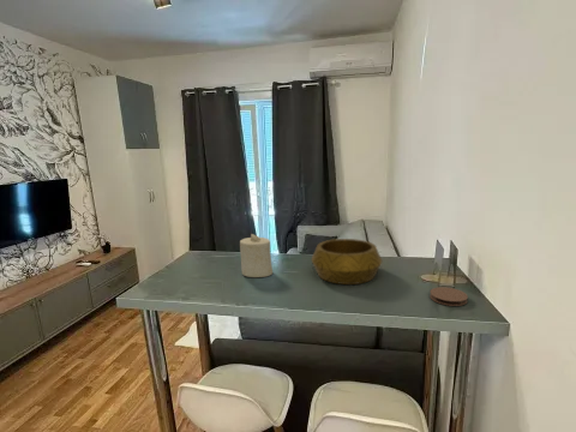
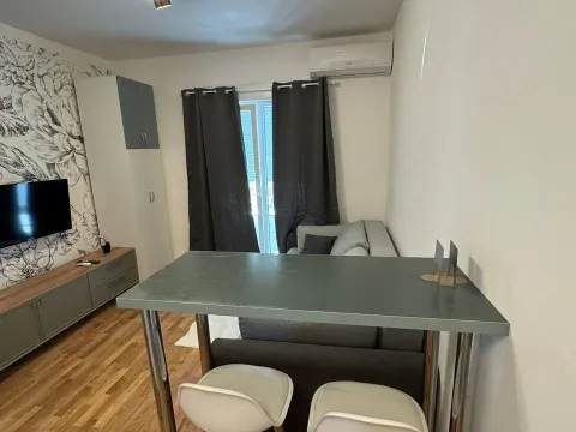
- coaster [428,286,469,307]
- decorative bowl [311,238,383,286]
- candle [239,233,274,278]
